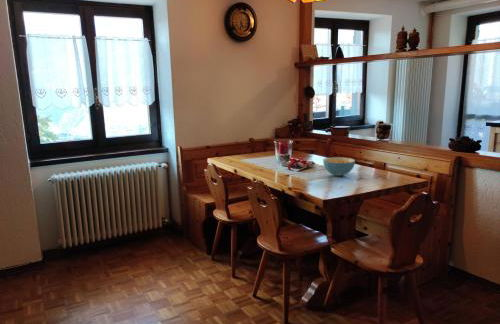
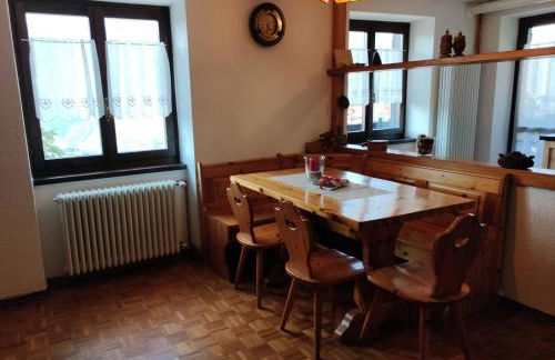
- cereal bowl [322,156,356,177]
